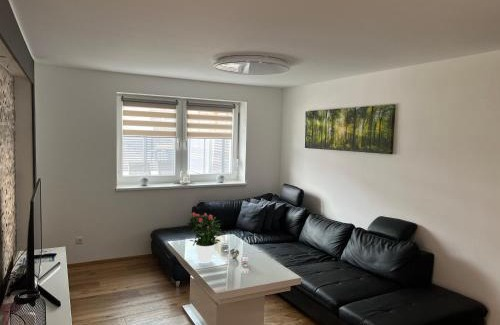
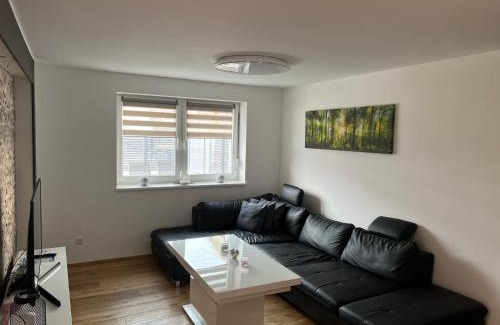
- potted flower [185,211,225,263]
